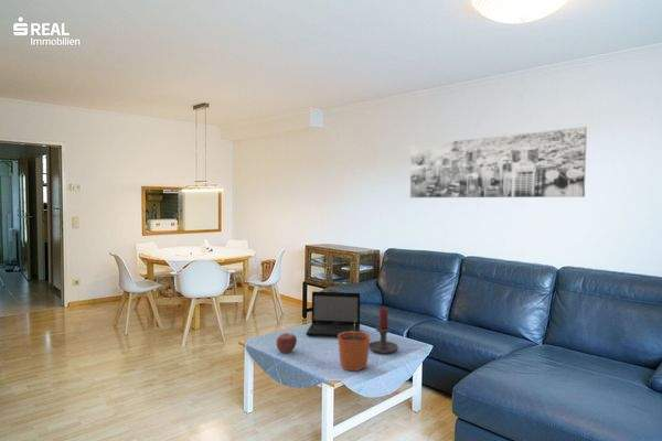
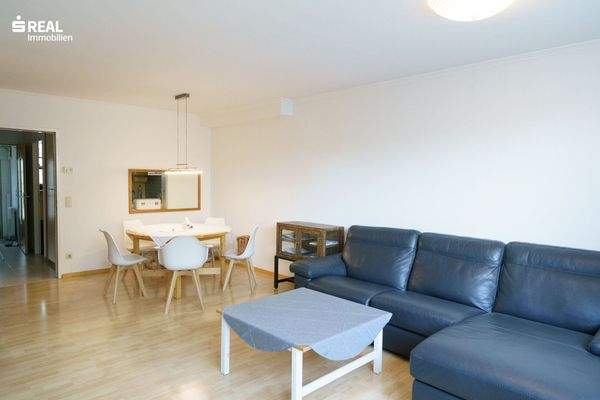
- laptop [305,290,361,337]
- candle holder [369,308,399,354]
- plant pot [337,324,372,373]
- wall art [409,126,588,198]
- apple [276,332,298,354]
